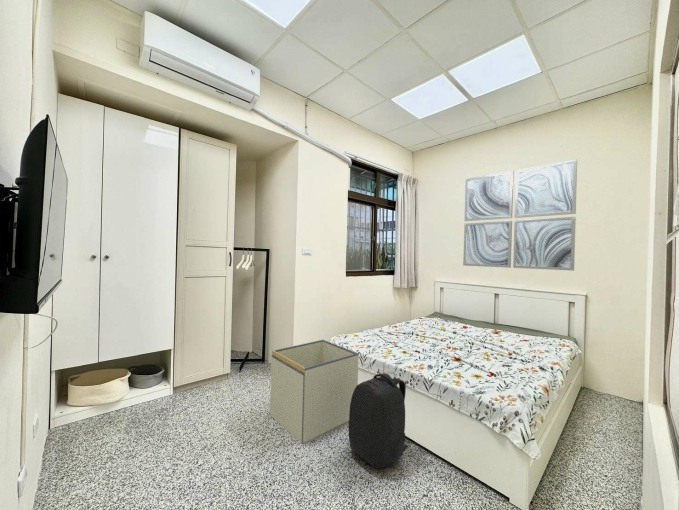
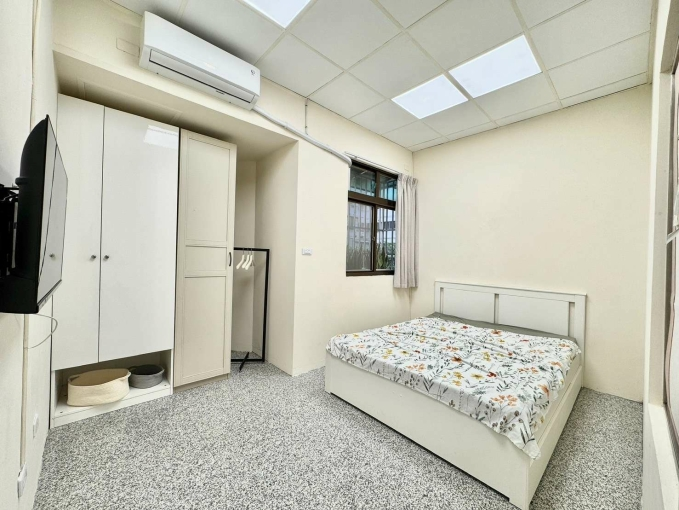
- backpack [348,372,409,469]
- wall art [462,159,578,272]
- storage bin [269,339,360,444]
